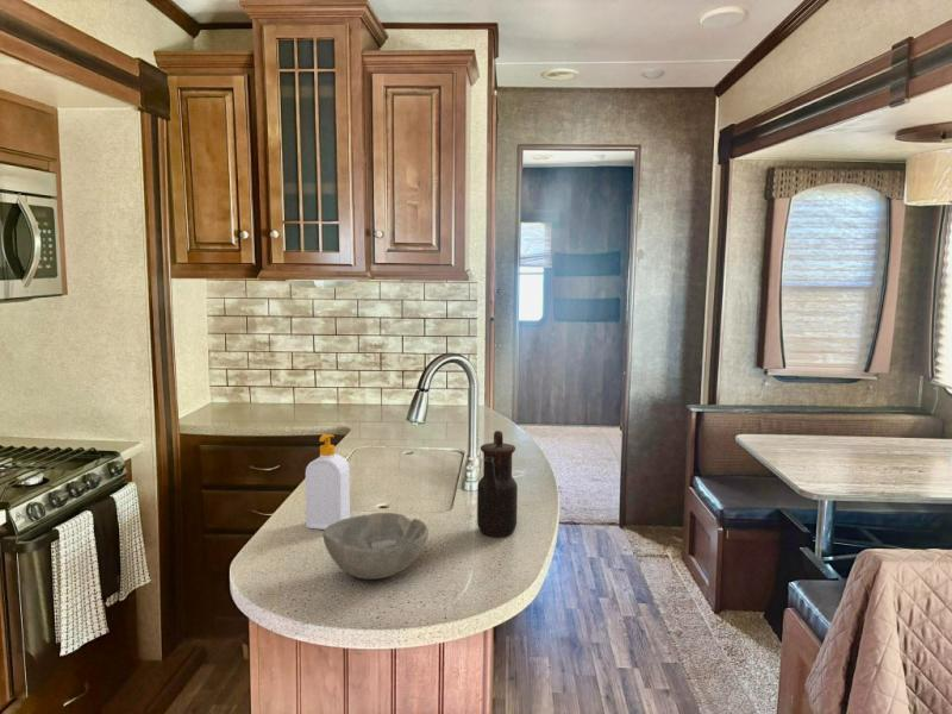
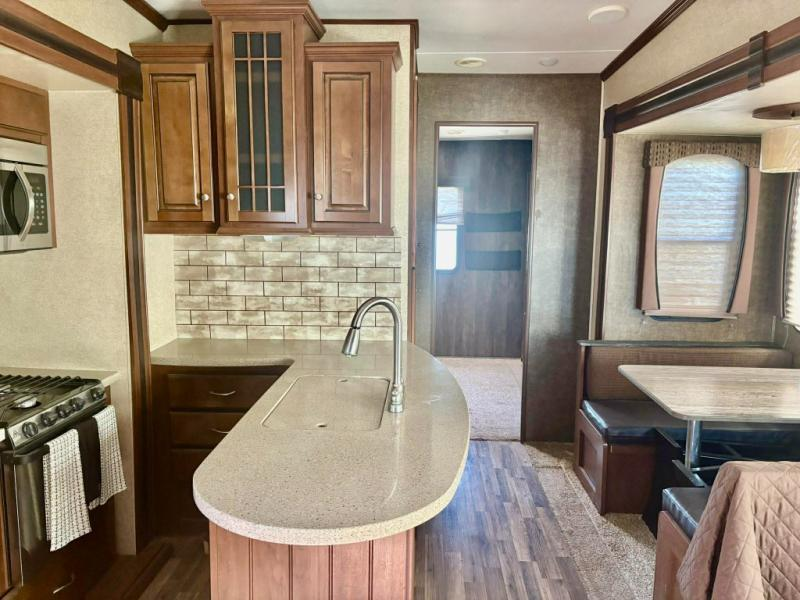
- teapot [476,430,519,538]
- soap bottle [305,433,351,531]
- bowl [322,512,430,581]
